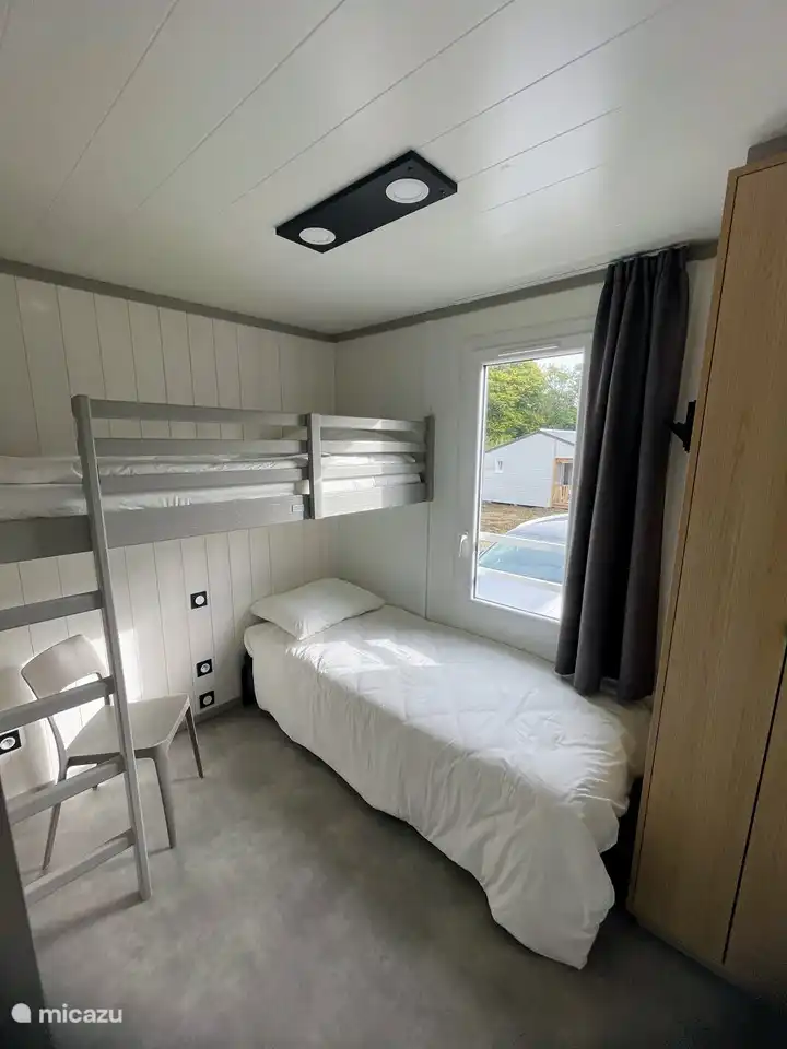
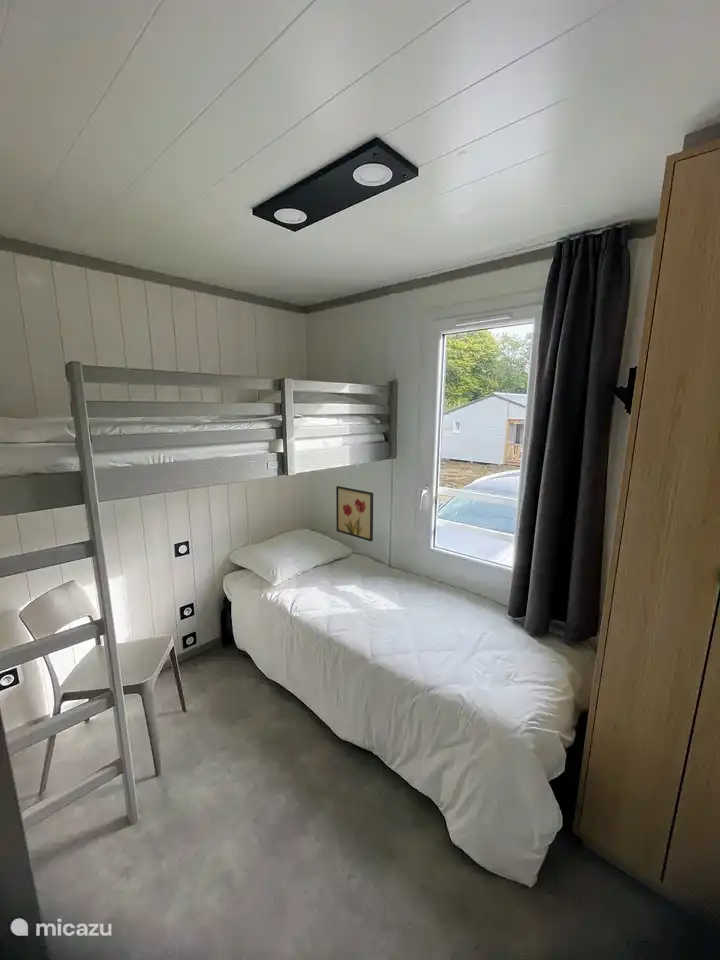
+ wall art [335,485,374,542]
